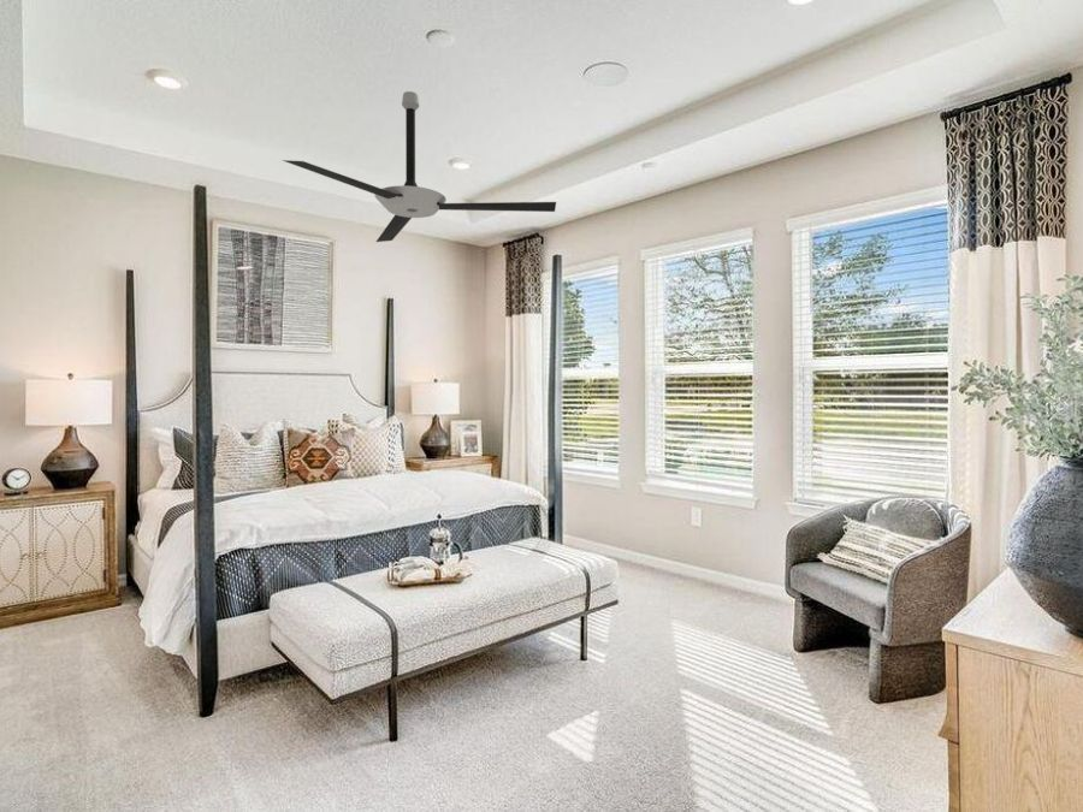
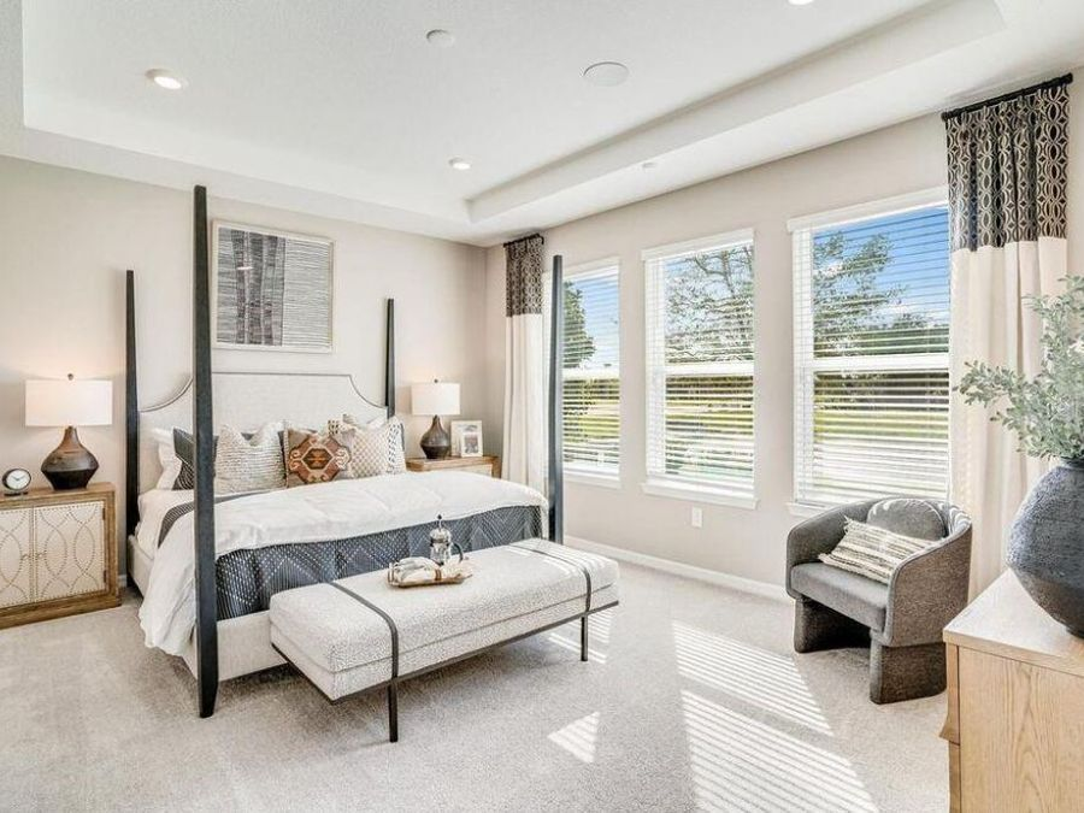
- ceiling fan [282,90,557,243]
